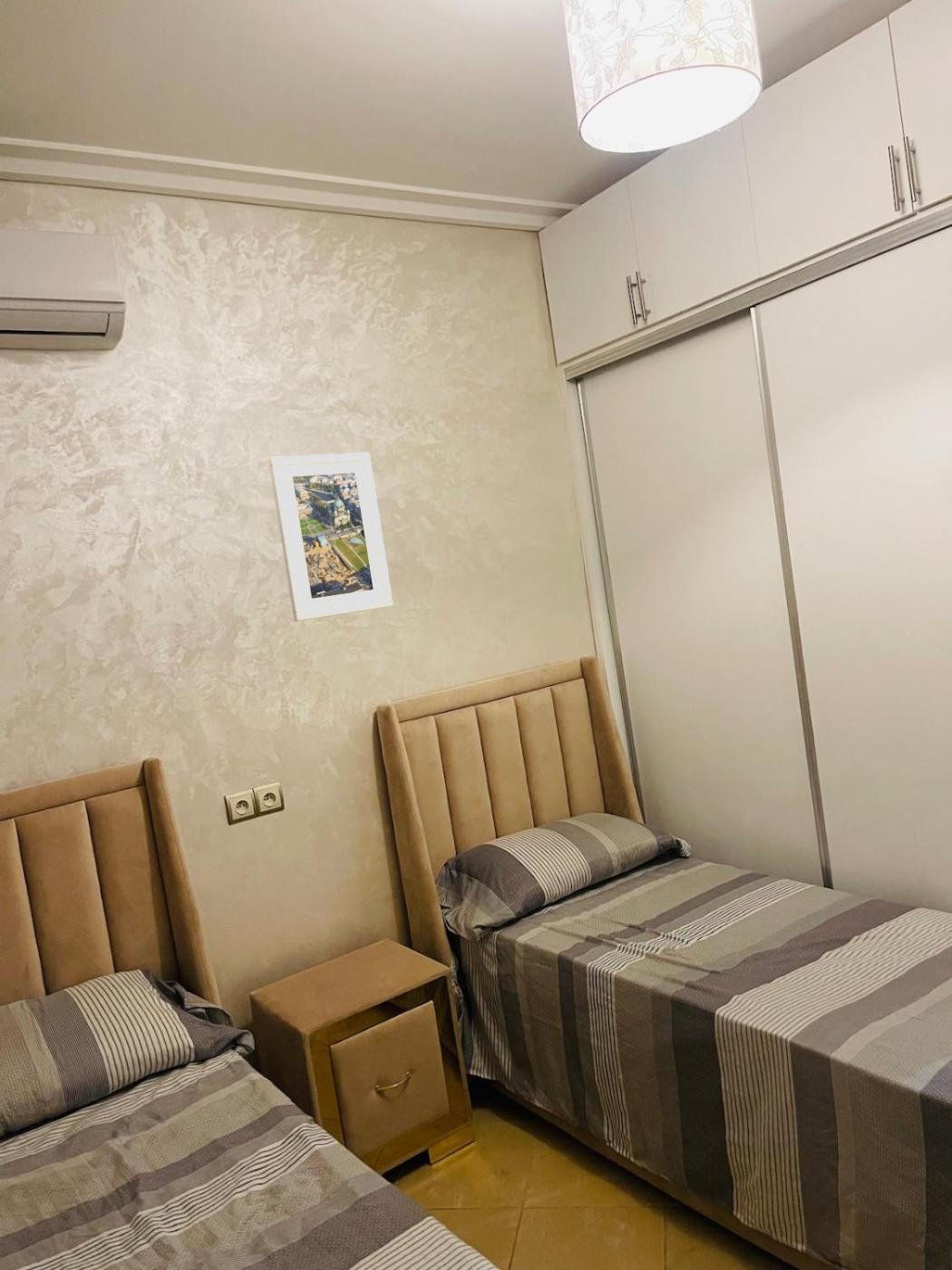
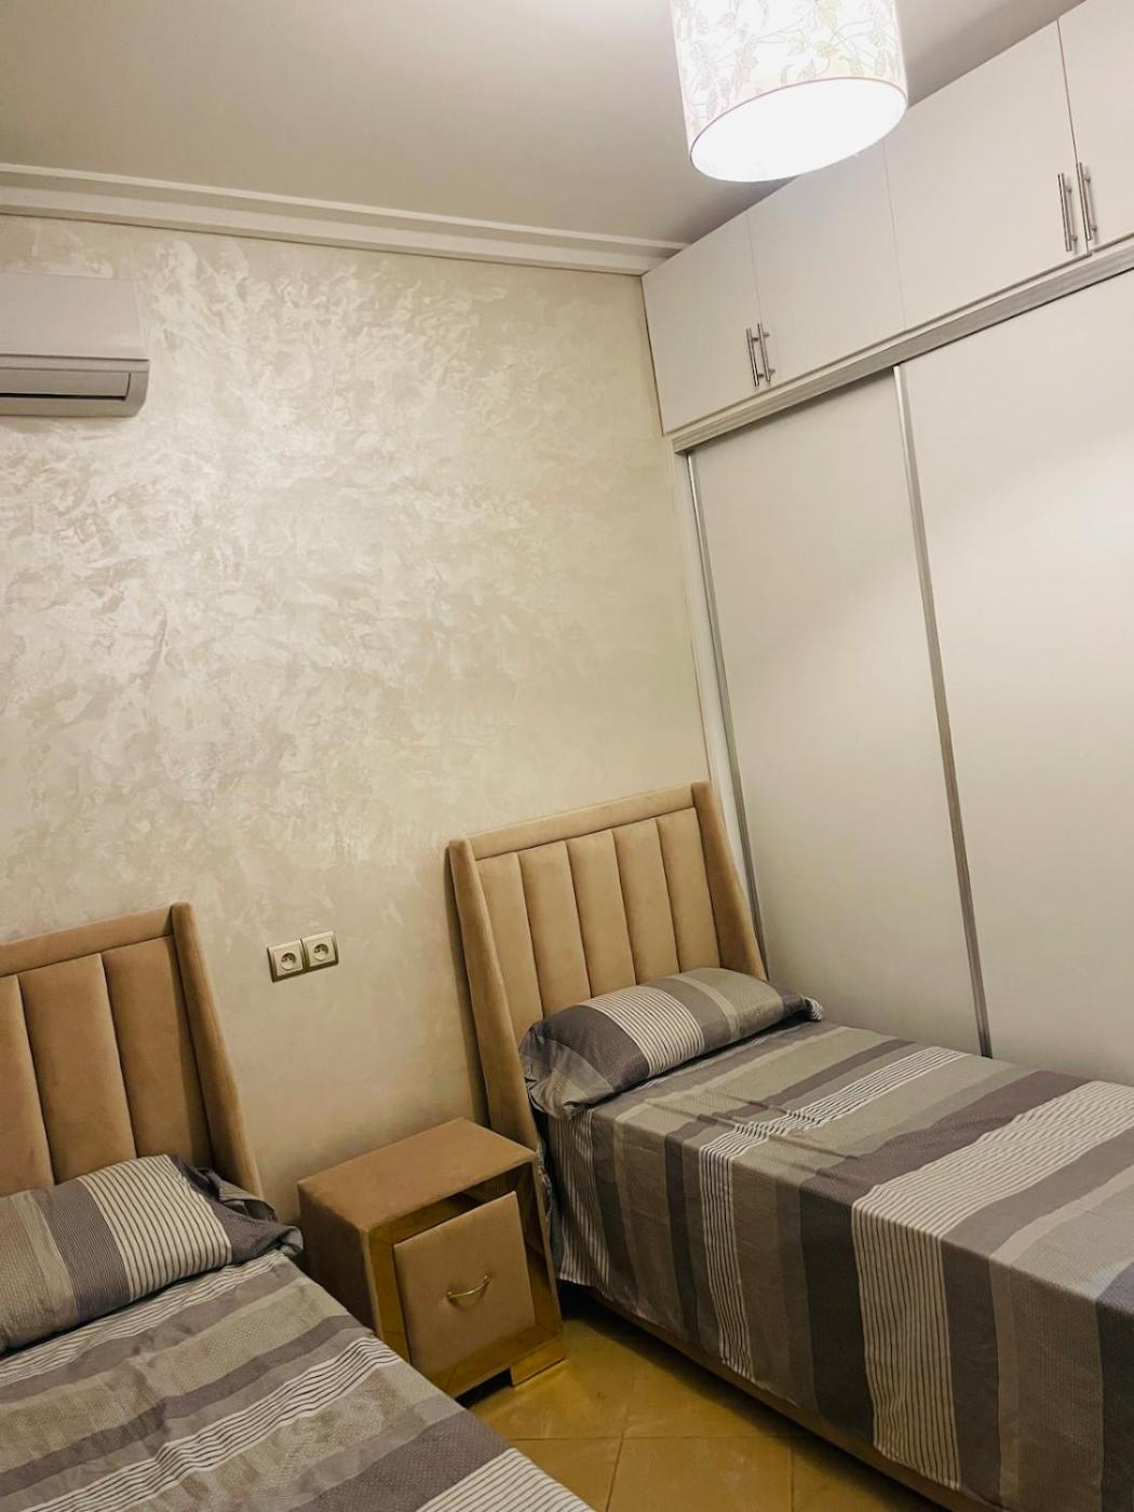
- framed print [267,452,394,622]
